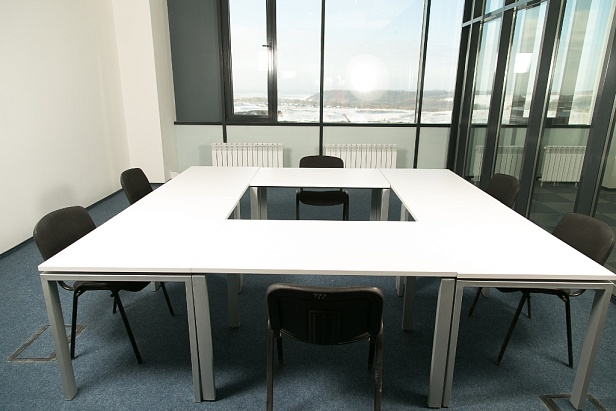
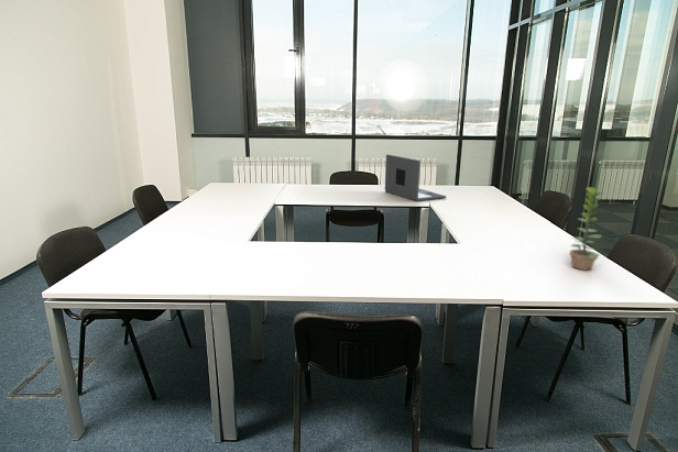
+ plant [568,186,605,272]
+ laptop [384,154,447,202]
